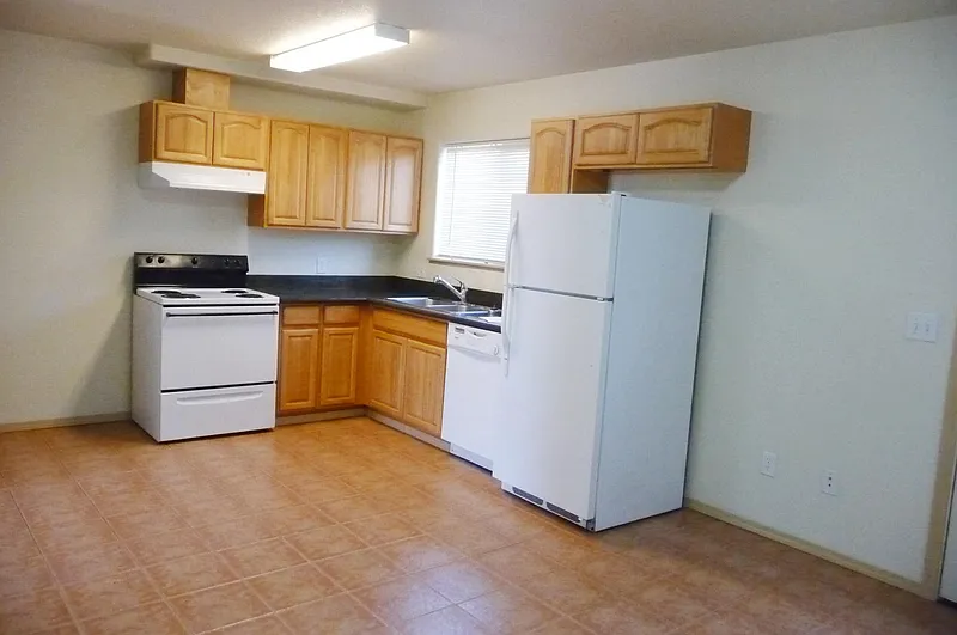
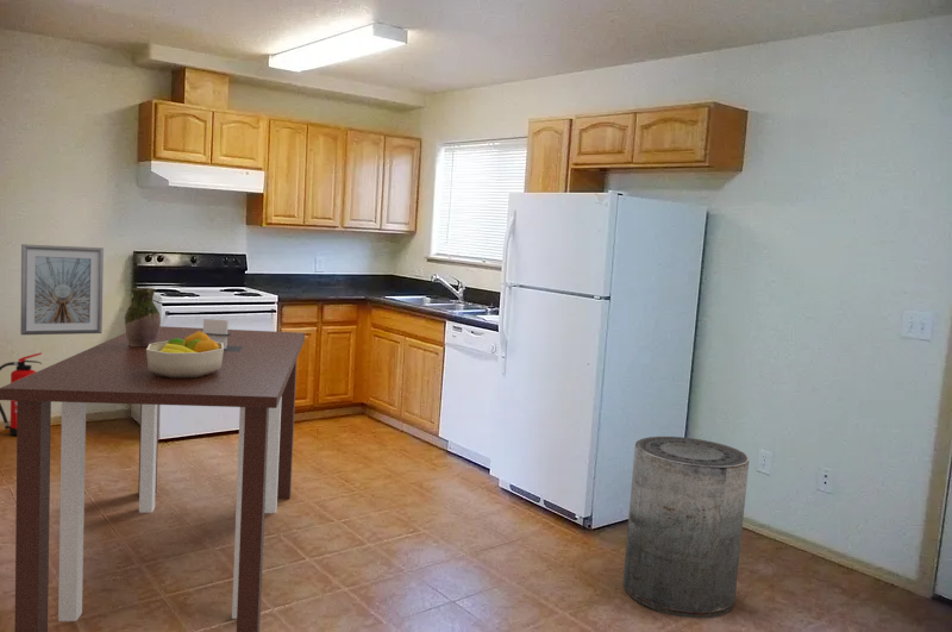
+ fire extinguisher [0,351,43,437]
+ picture frame [19,243,105,336]
+ pitcher [124,287,162,348]
+ trash can [621,436,750,619]
+ dining table [0,325,306,632]
+ fruit bowl [146,331,224,378]
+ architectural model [202,318,243,351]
